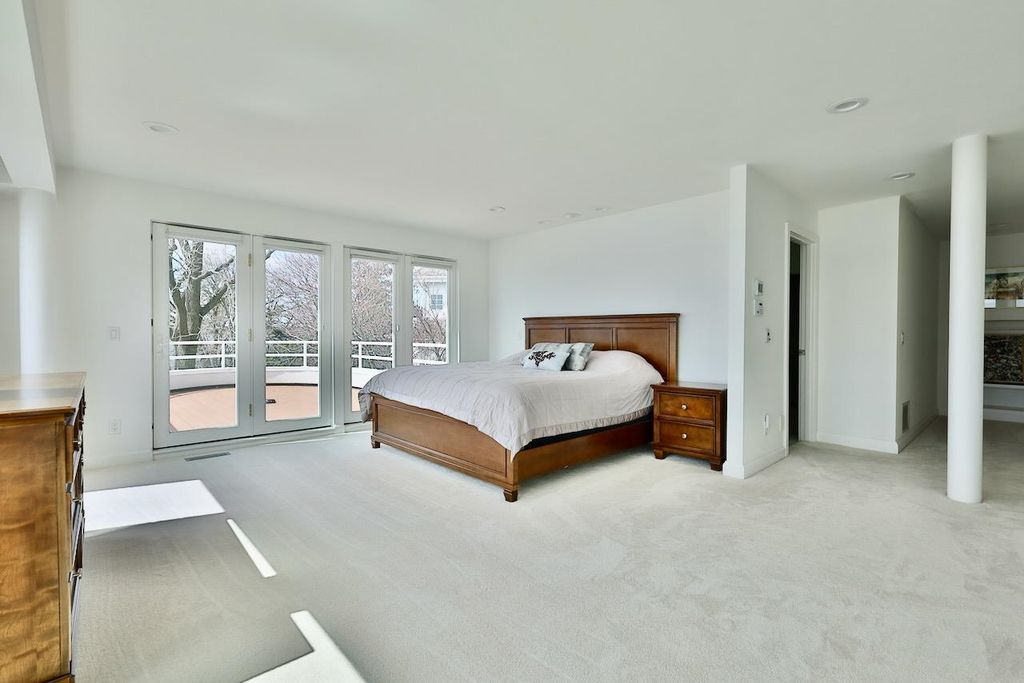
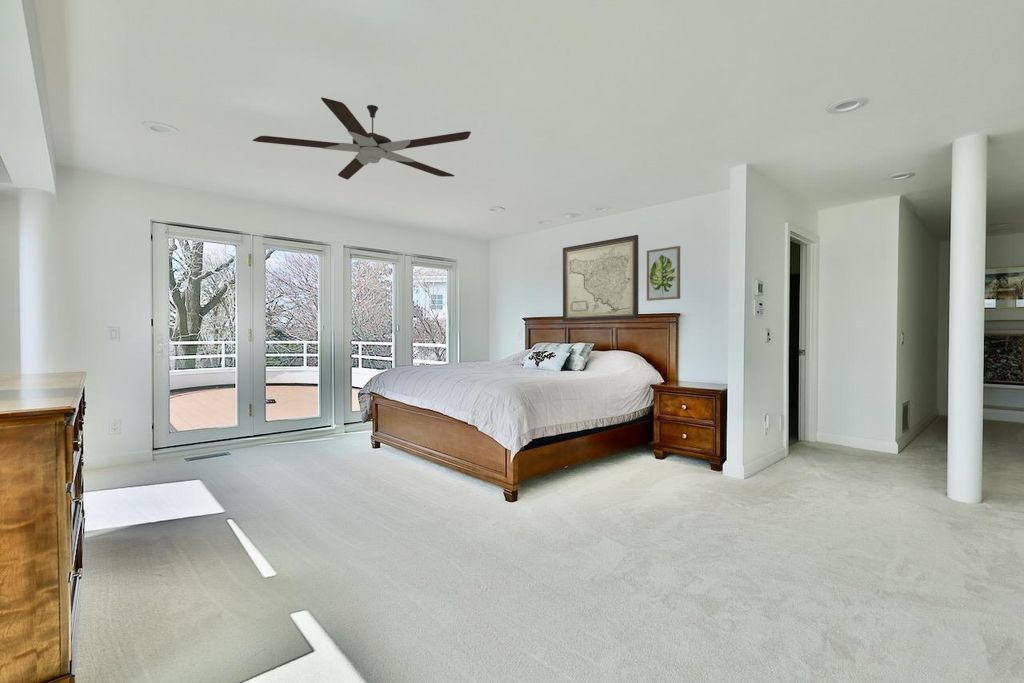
+ wall art [646,245,681,302]
+ ceiling fan [252,97,472,181]
+ wall art [562,234,639,323]
